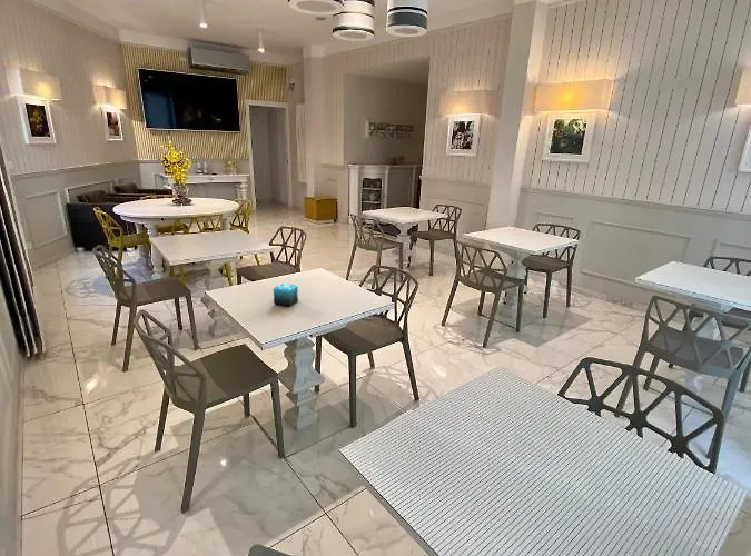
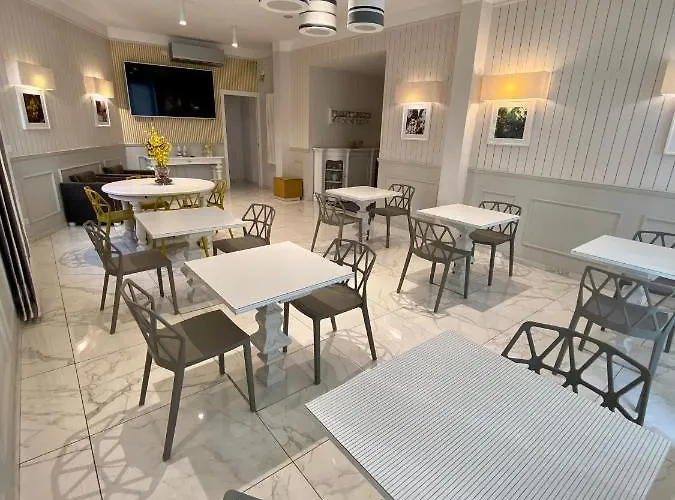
- candle [273,282,299,308]
